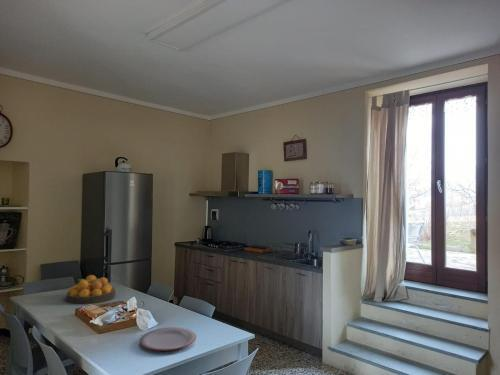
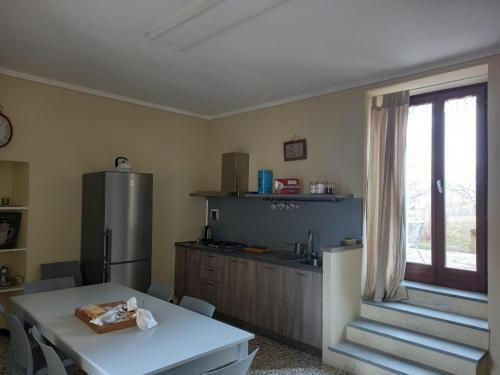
- plate [139,326,197,352]
- fruit bowl [66,274,116,305]
